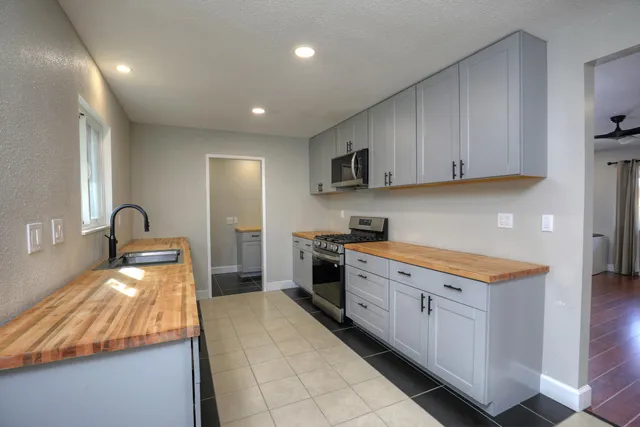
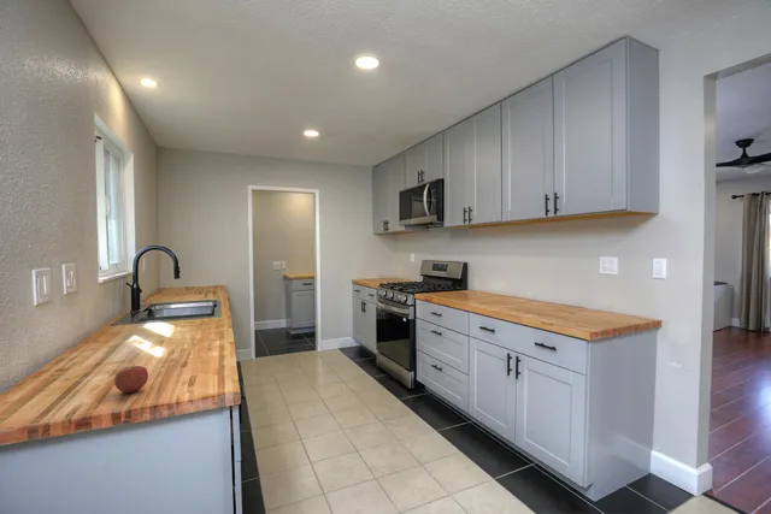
+ apple [113,362,149,394]
